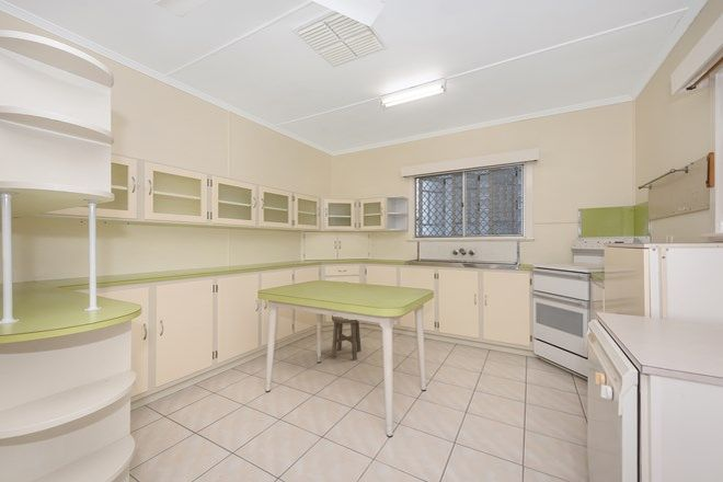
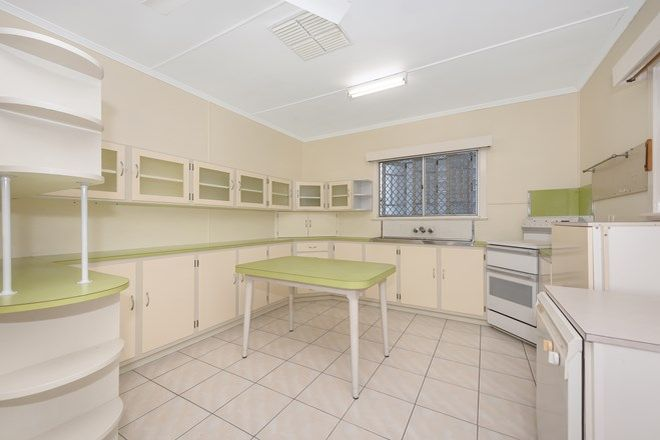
- stool [331,314,363,362]
